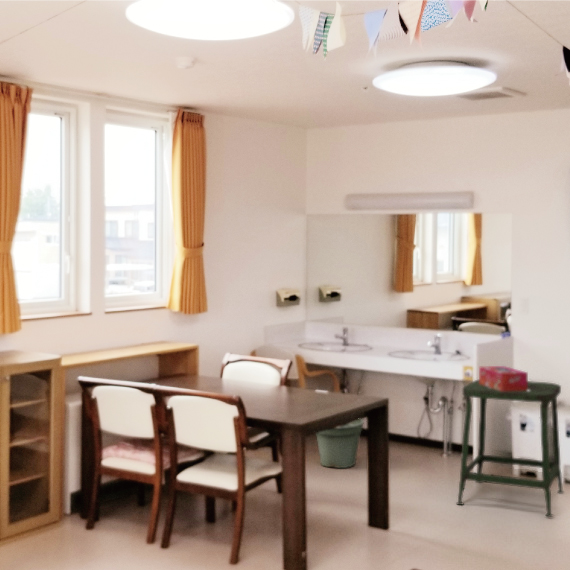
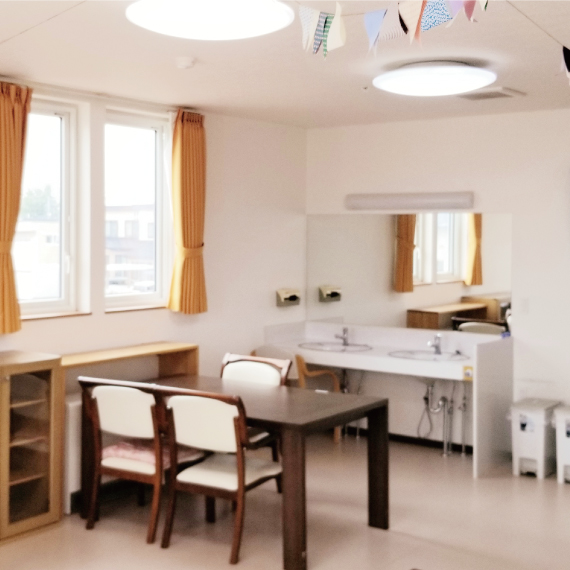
- tissue box [478,365,529,391]
- stool [455,379,565,518]
- flower pot [315,418,365,469]
